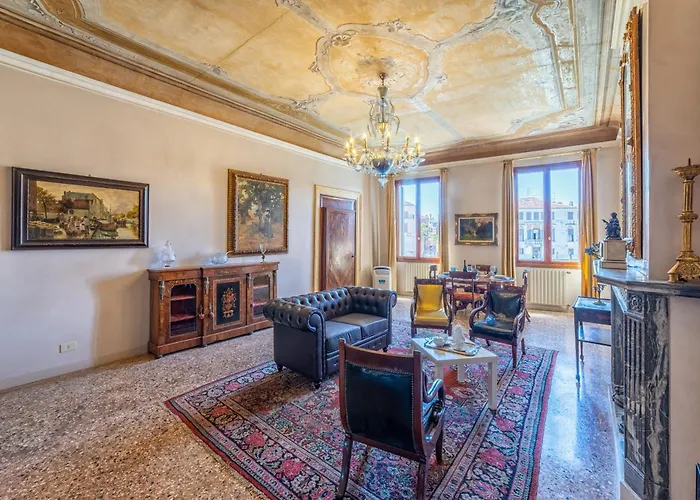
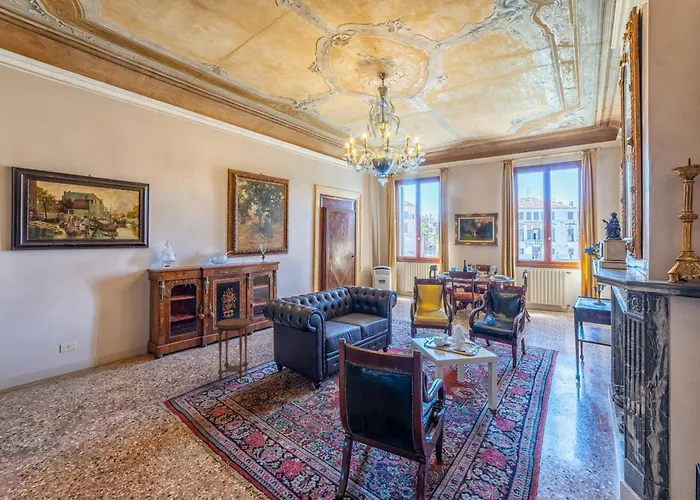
+ side table [214,318,252,384]
